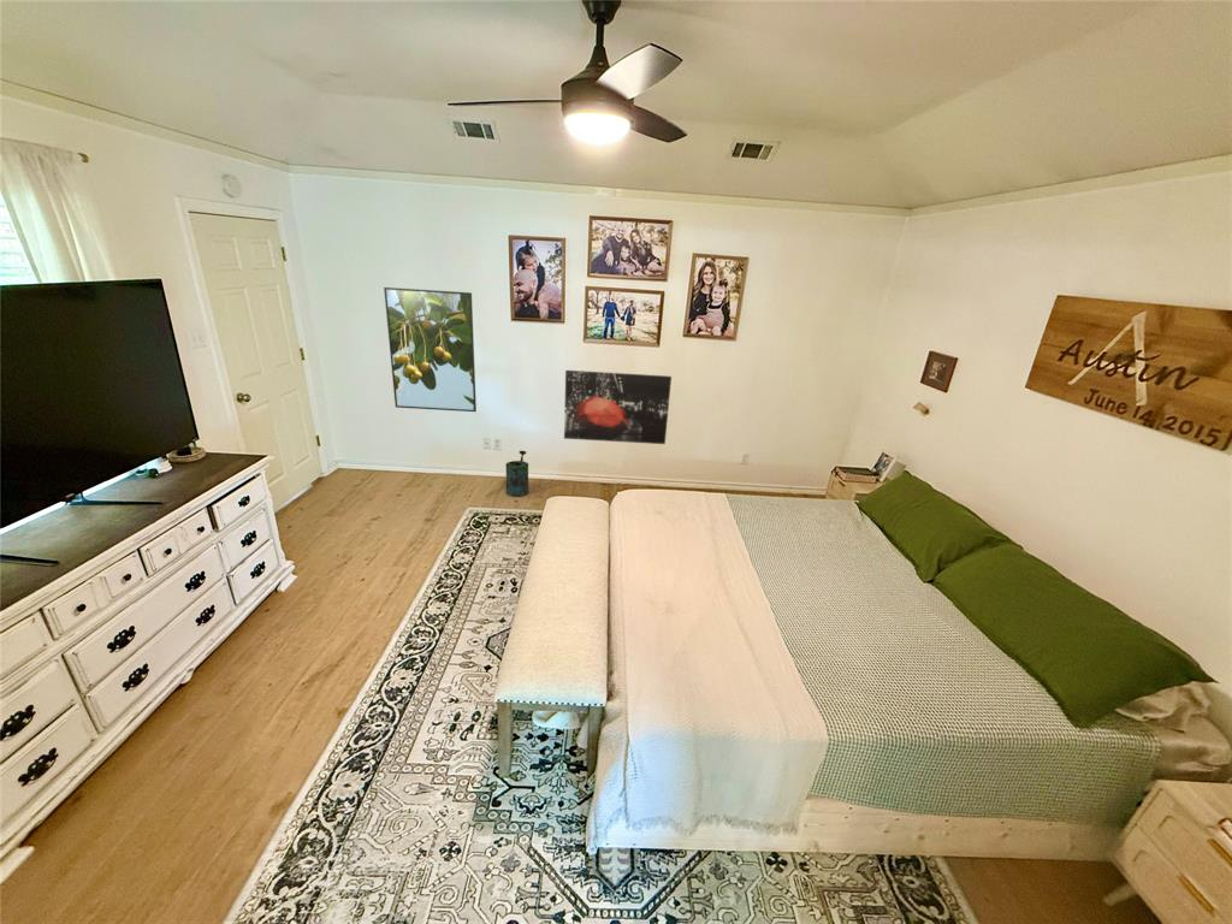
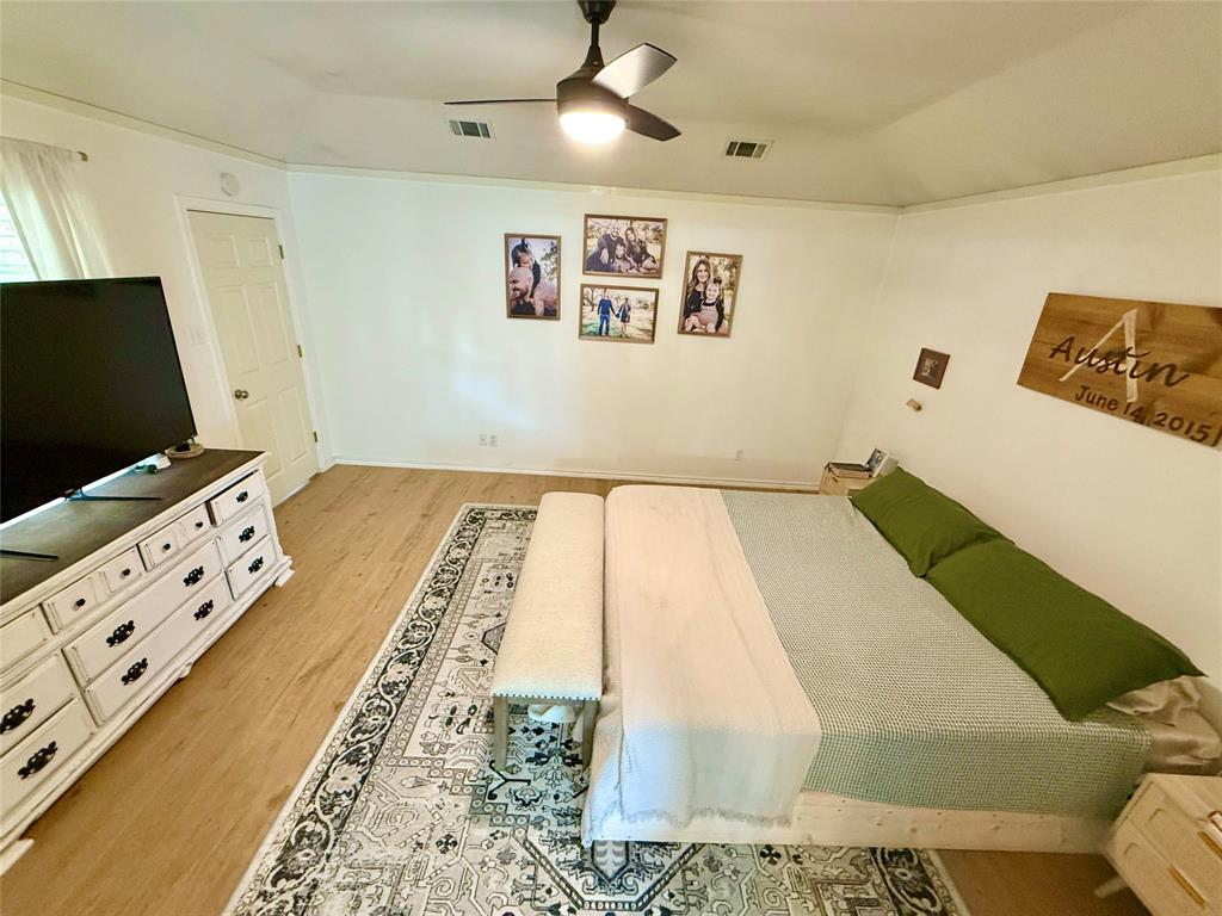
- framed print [383,286,478,413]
- watering can [504,450,529,497]
- wall art [563,369,673,445]
